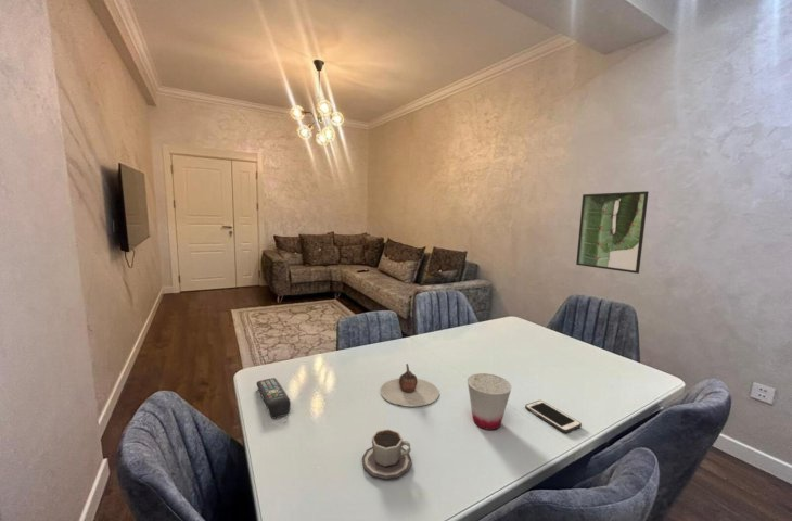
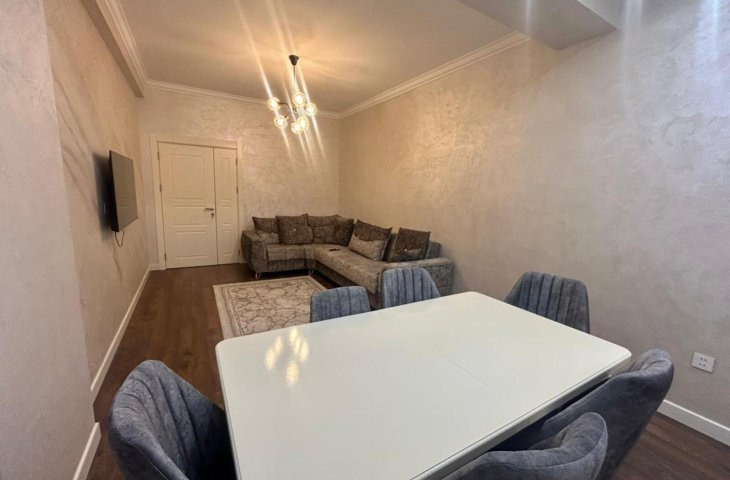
- cup [361,428,412,480]
- remote control [256,377,292,419]
- cup [467,372,513,431]
- cell phone [524,399,583,434]
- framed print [575,190,650,275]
- teapot [380,363,440,408]
